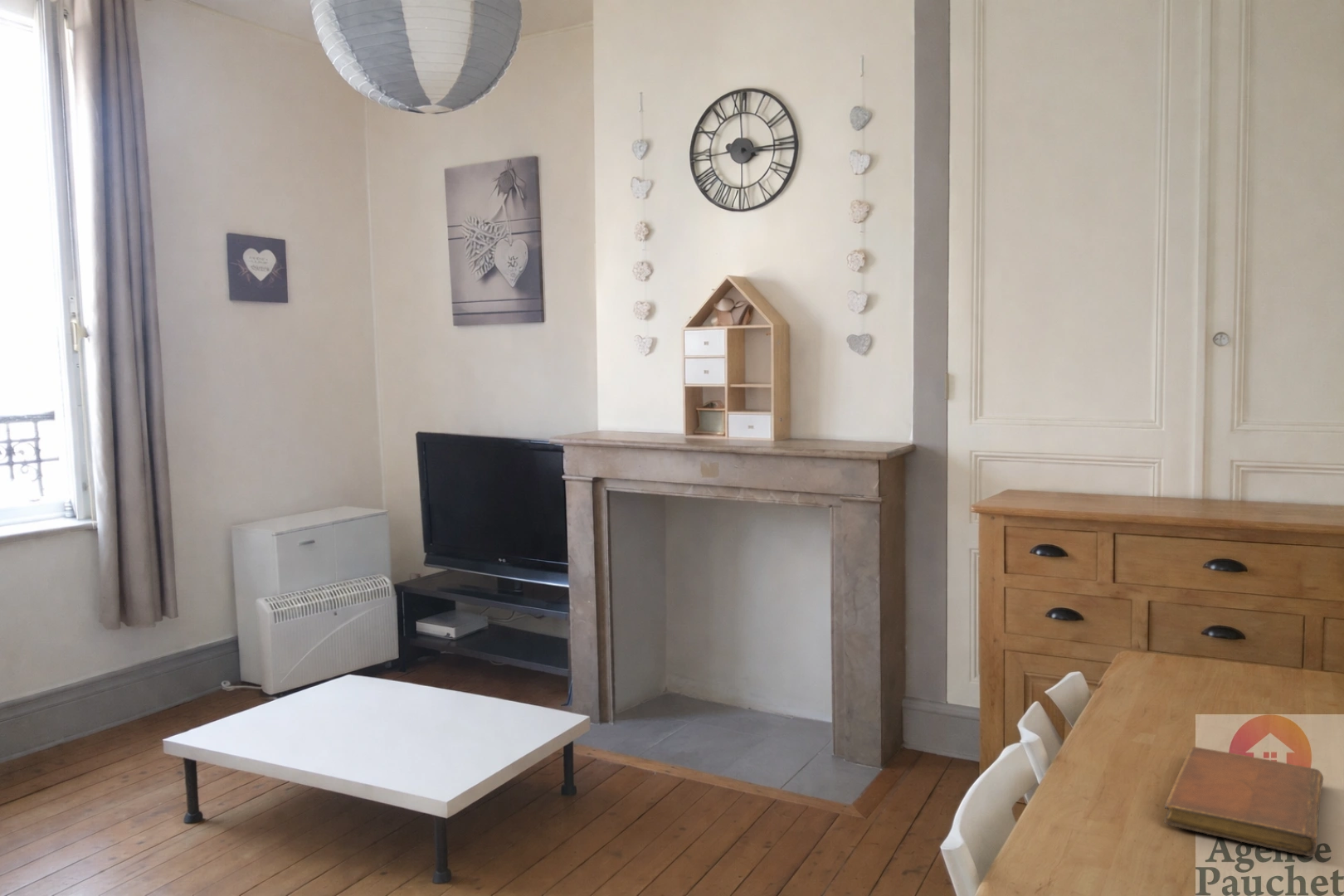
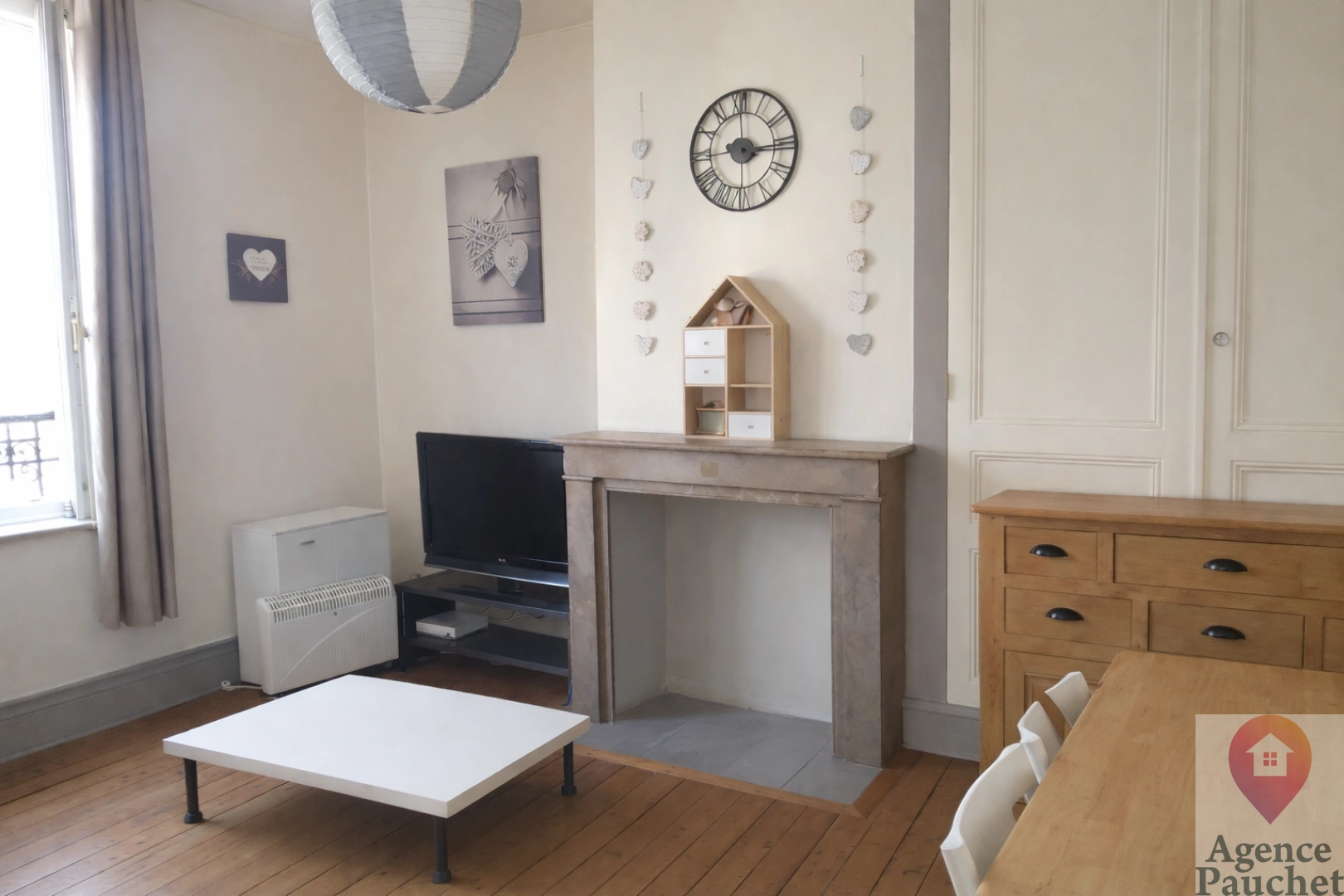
- notebook [1163,746,1324,857]
